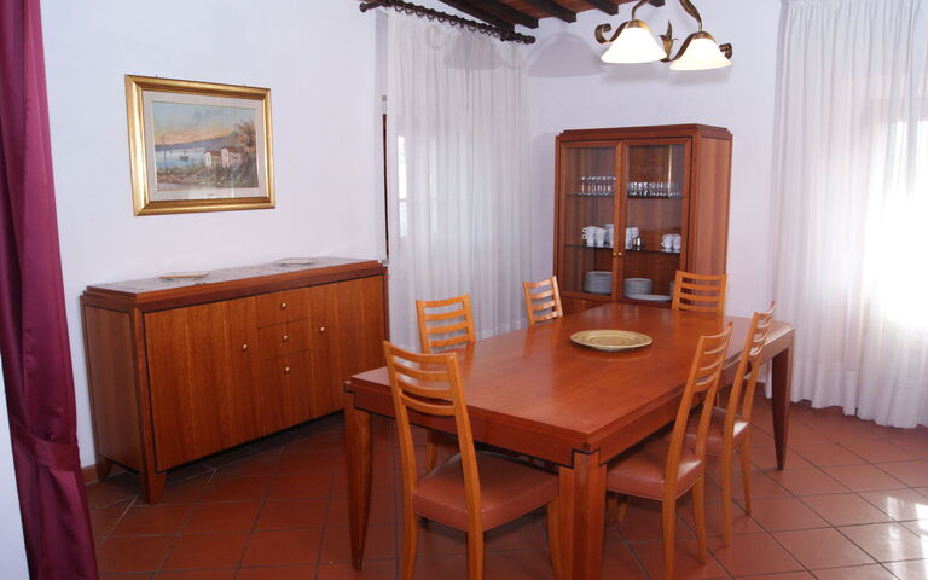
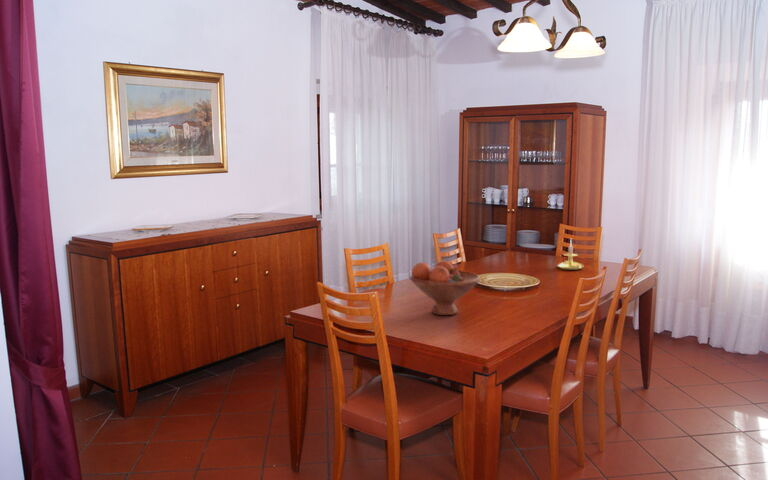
+ candle holder [557,238,584,271]
+ fruit bowl [409,259,481,316]
